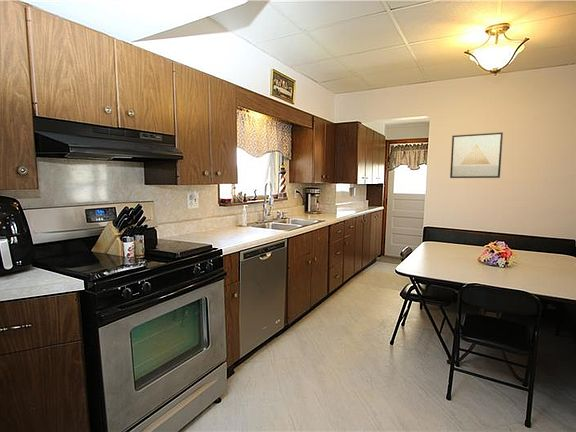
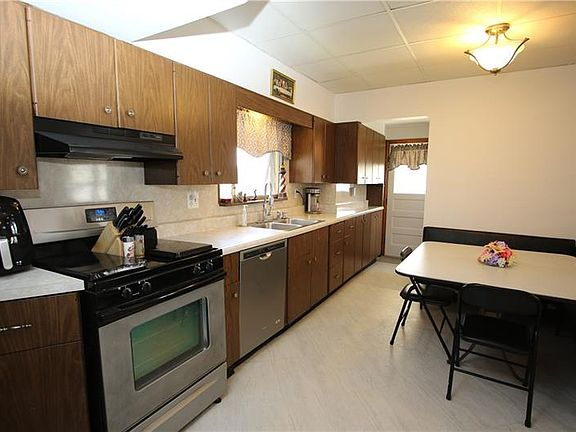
- wall art [449,131,504,179]
